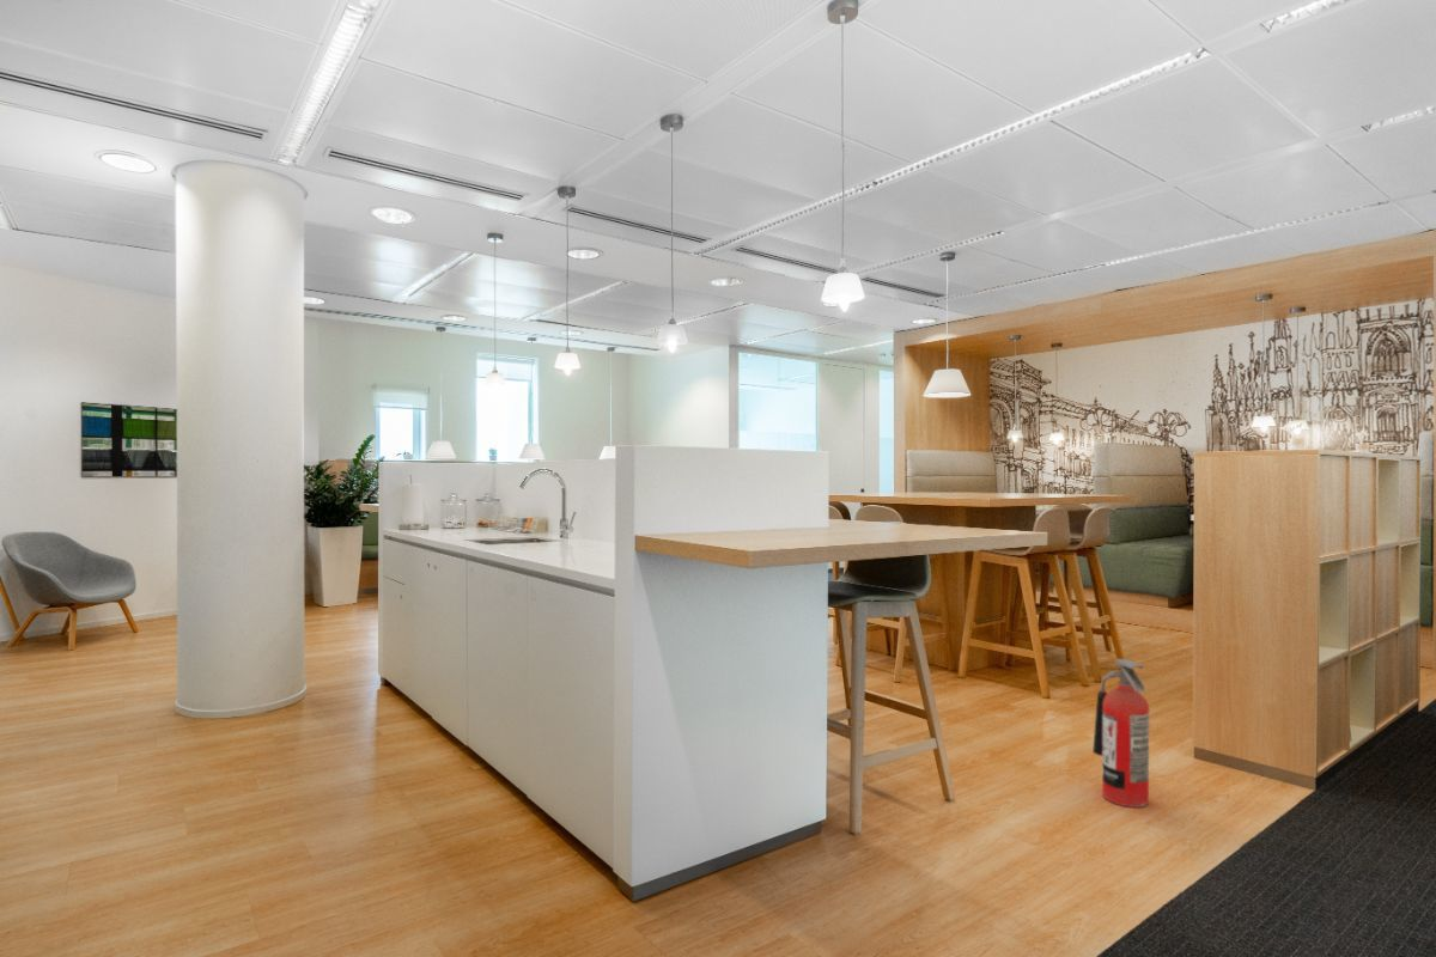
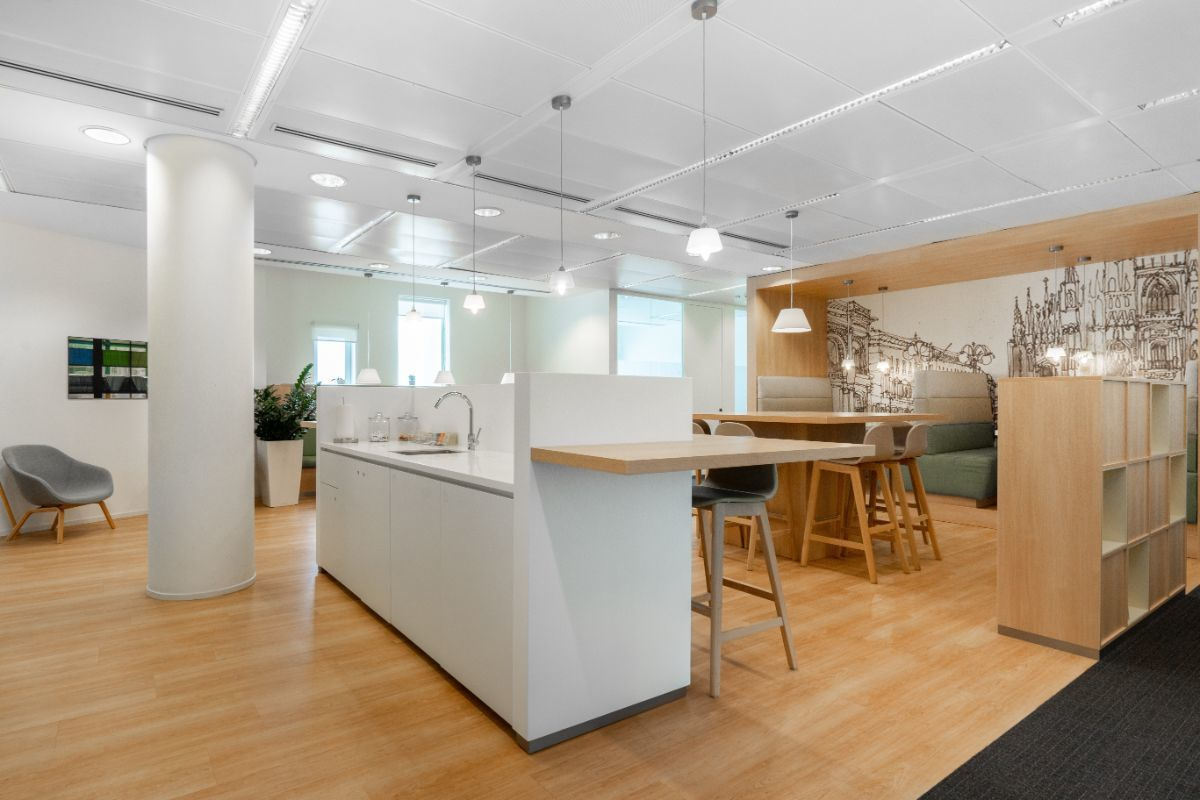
- fire extinguisher [1091,658,1150,809]
